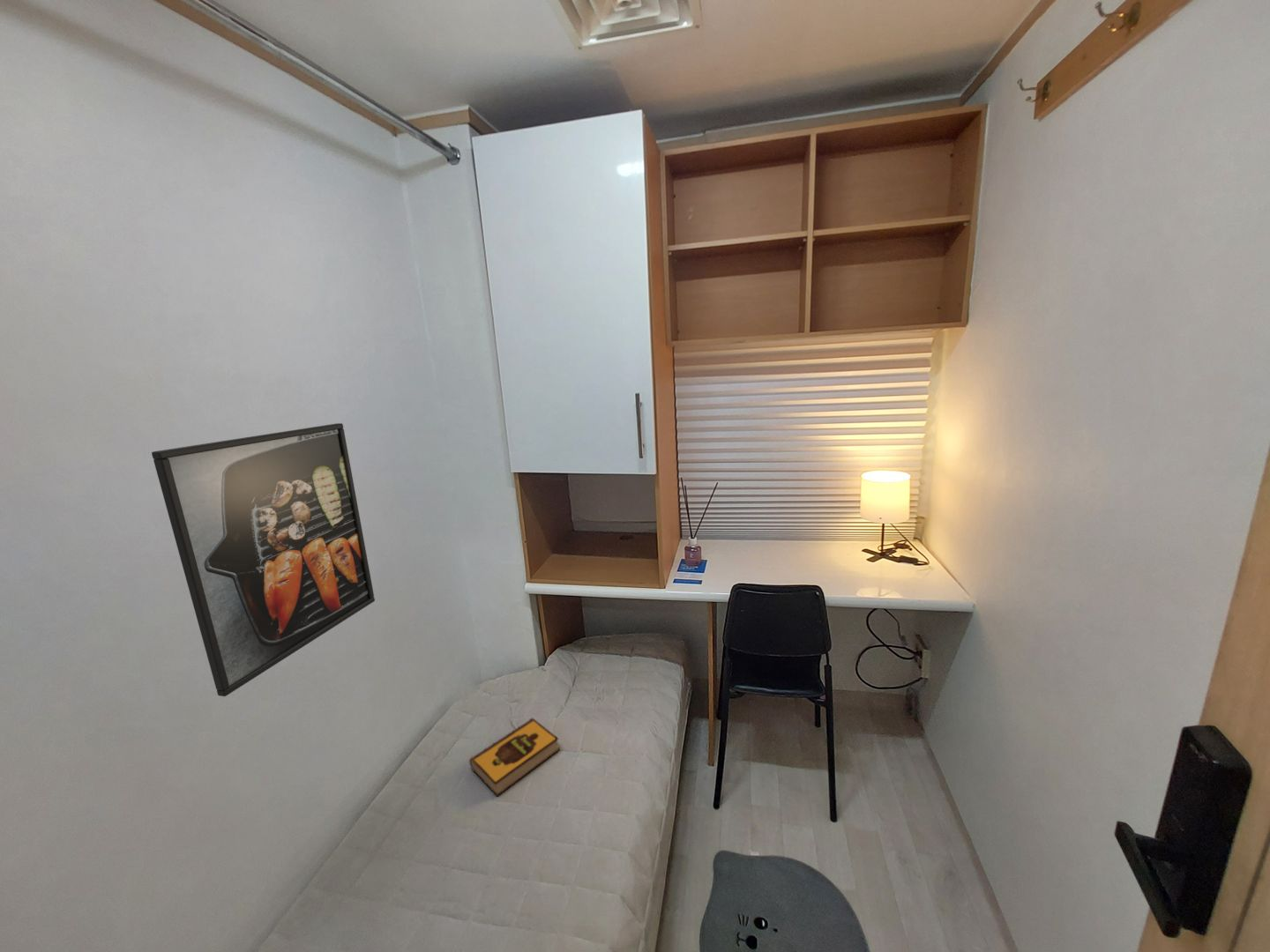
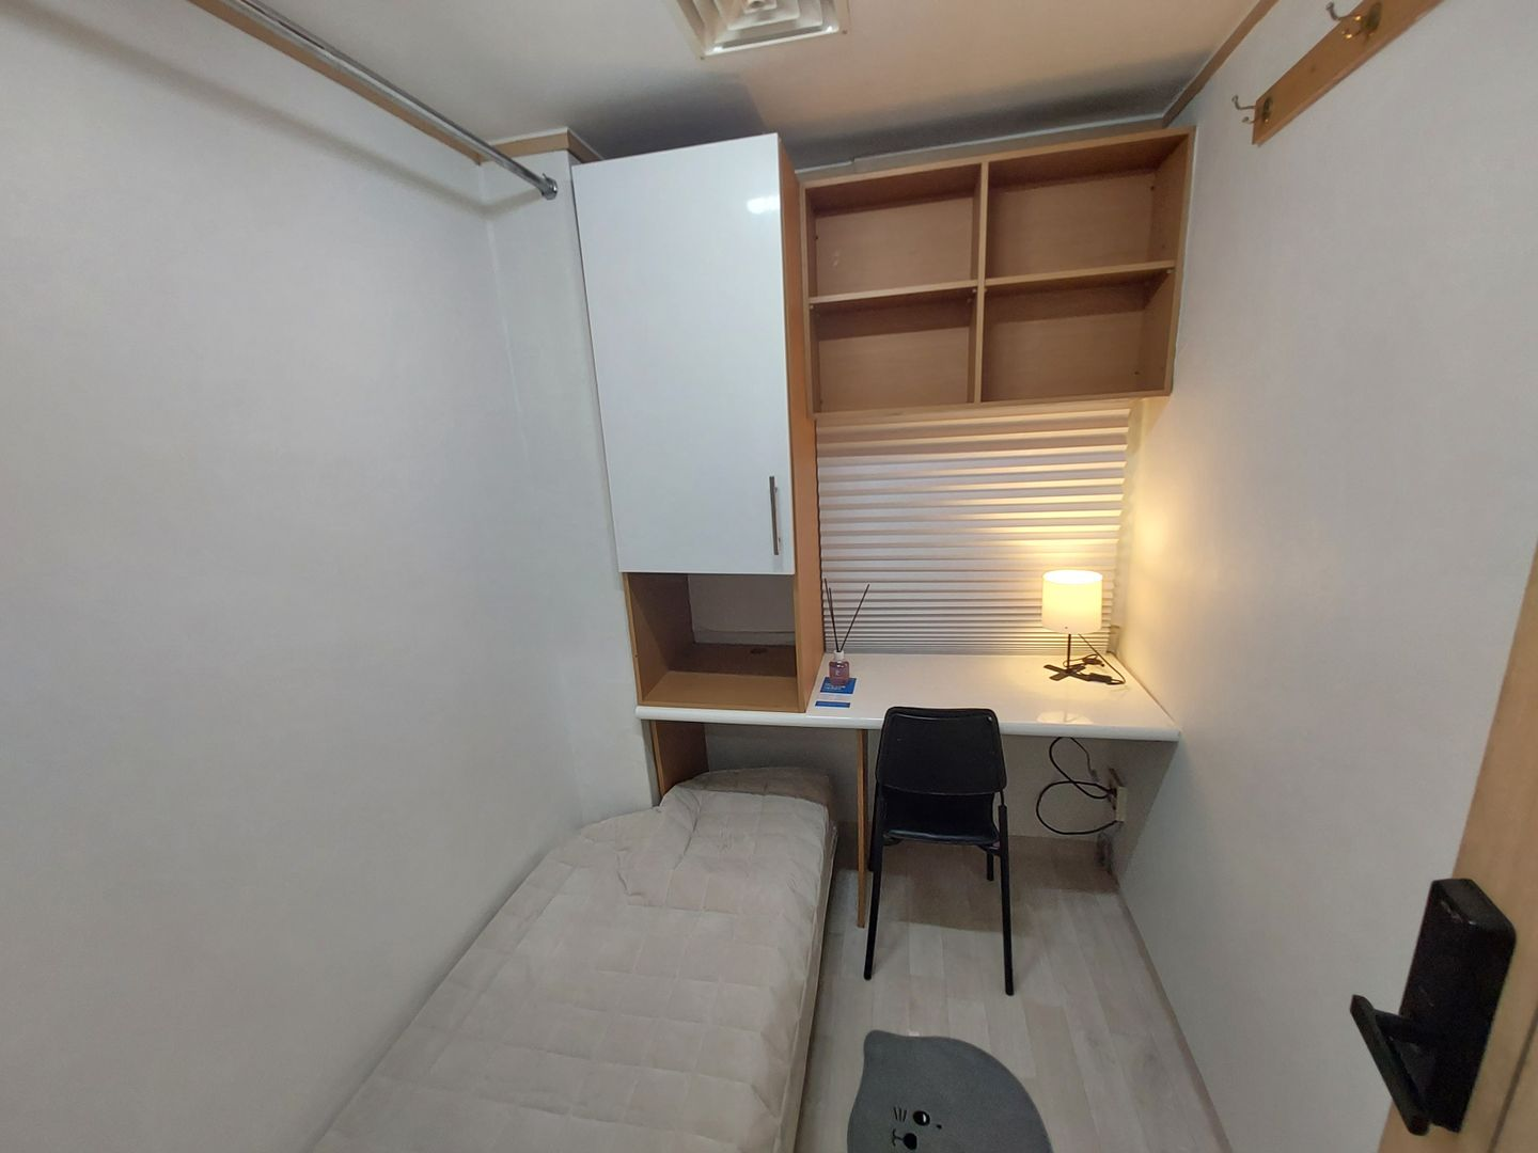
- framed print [151,422,376,697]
- hardback book [468,718,561,797]
